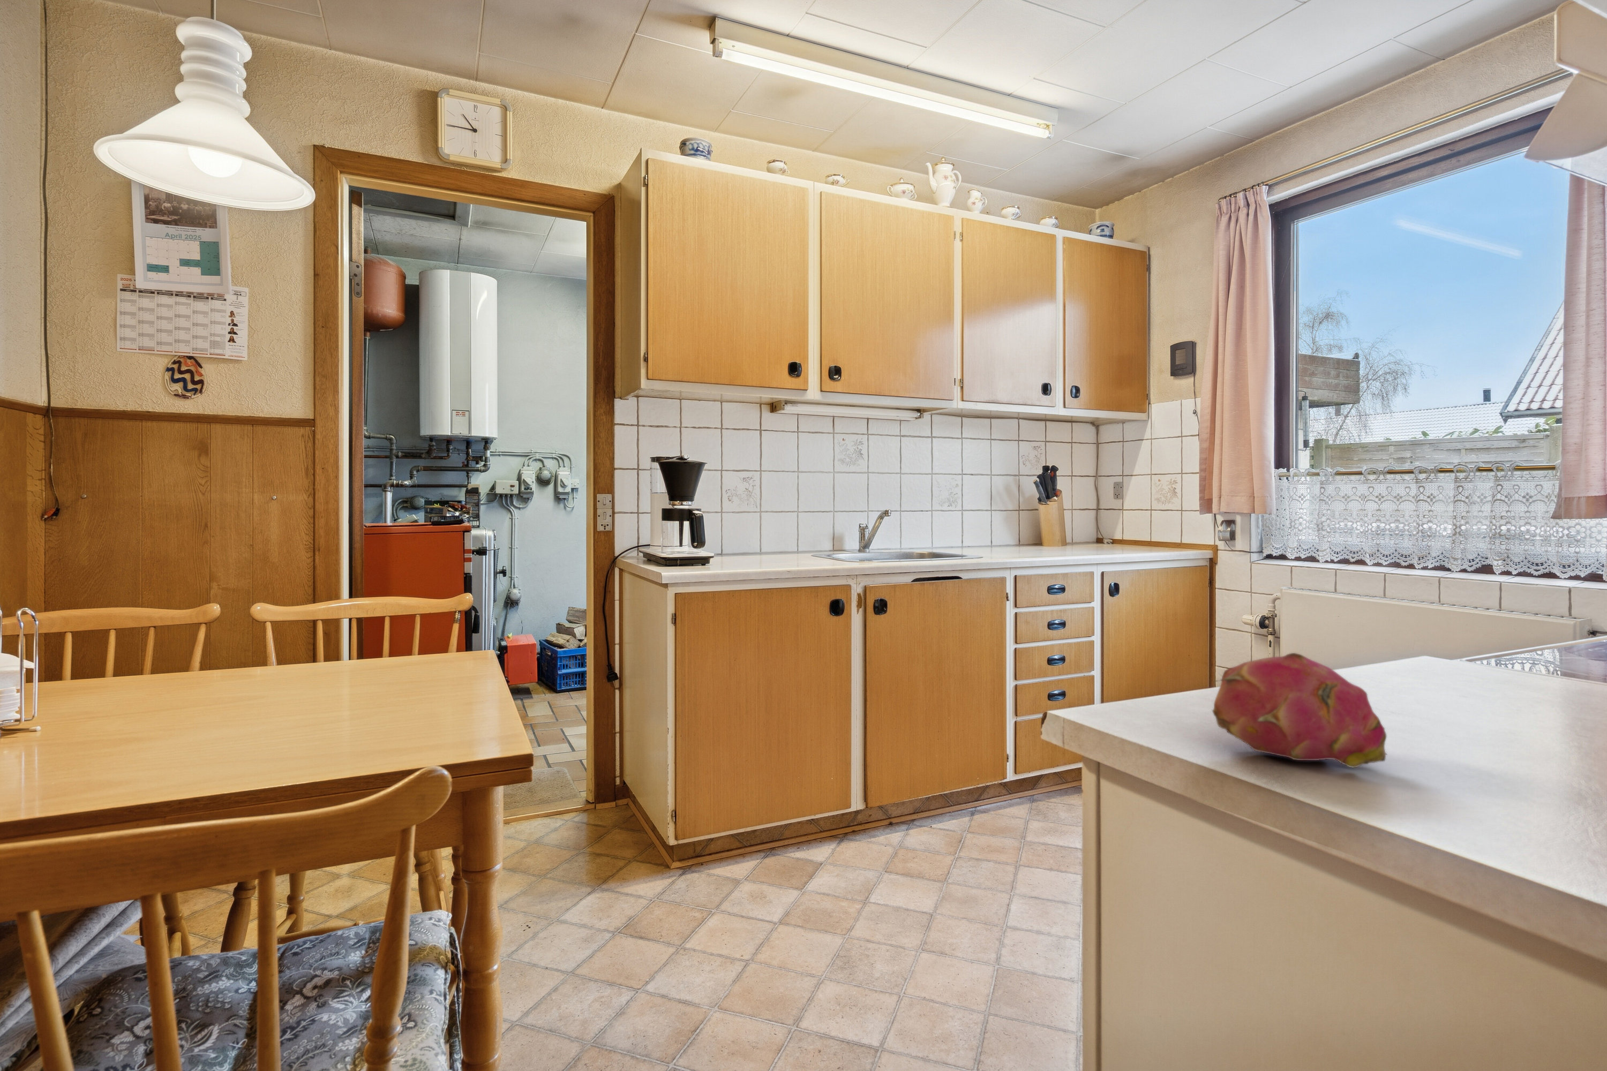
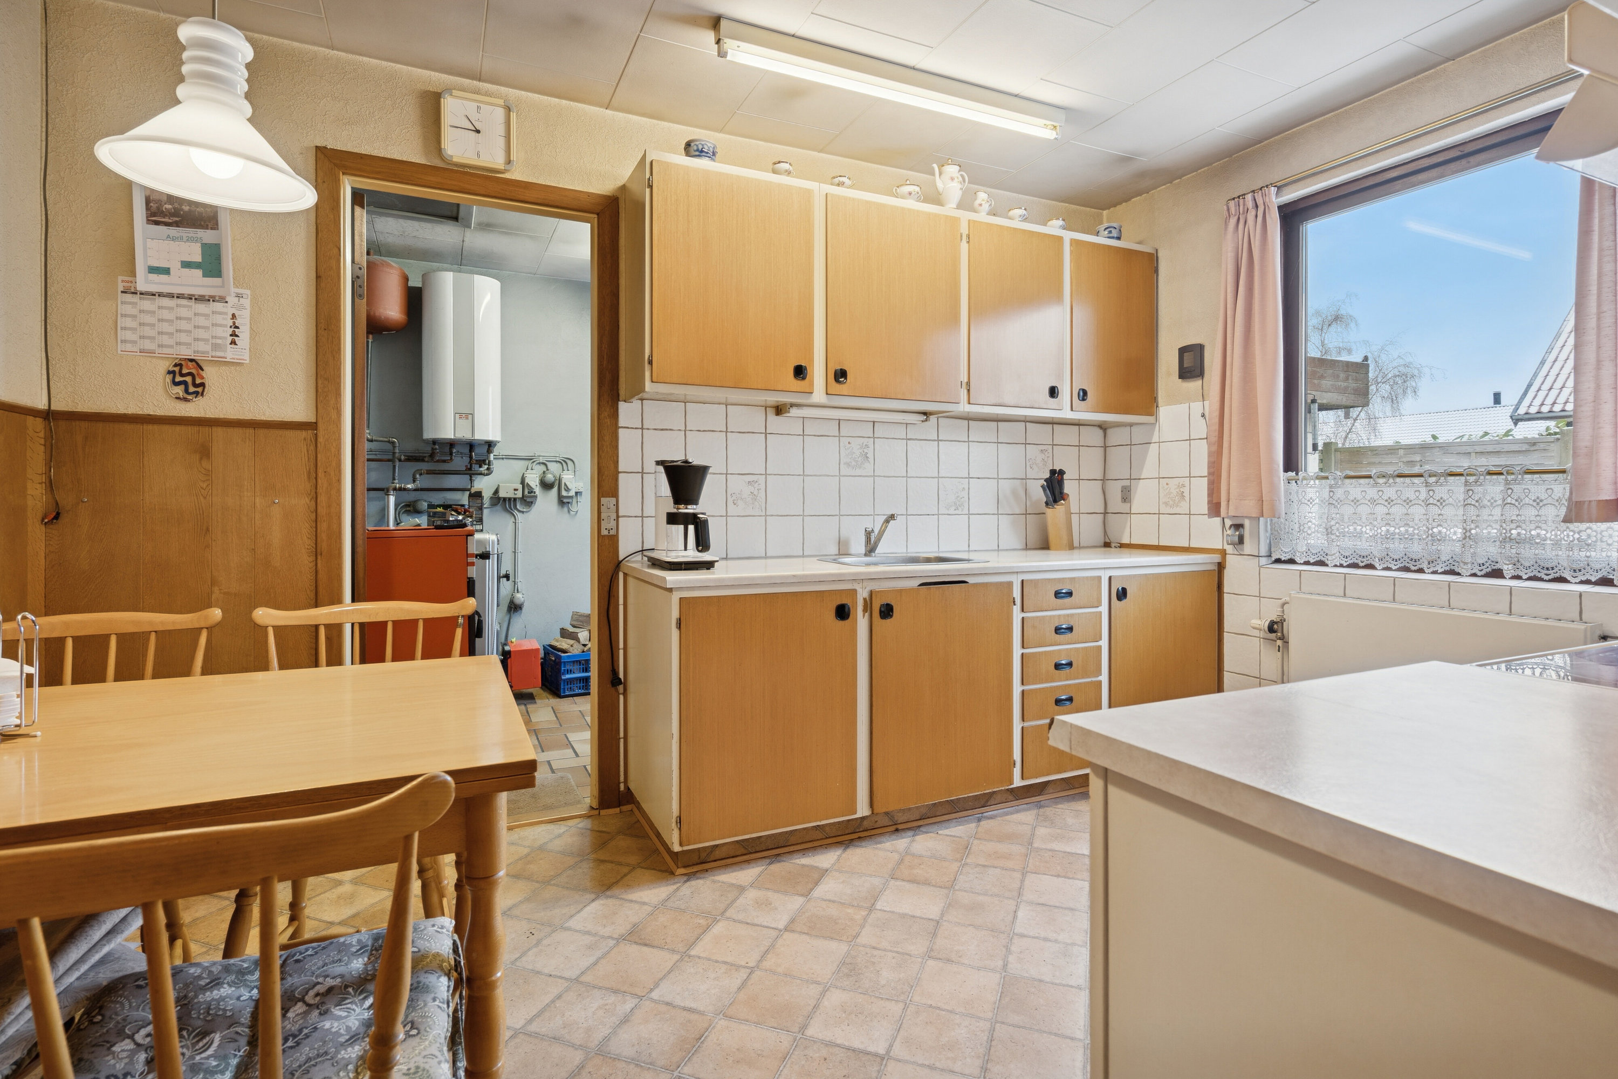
- fruit [1211,653,1388,769]
